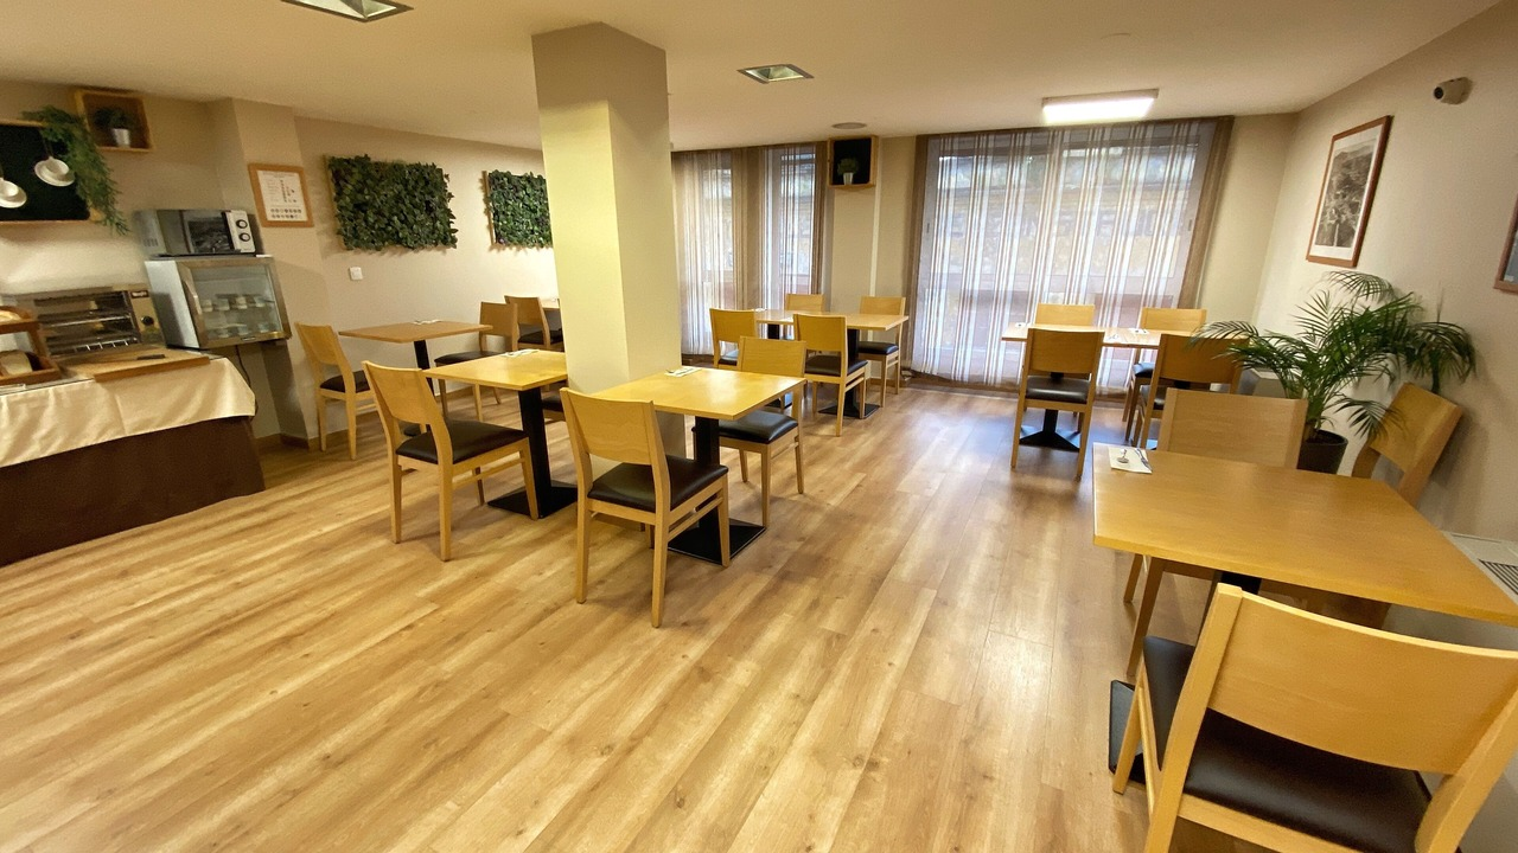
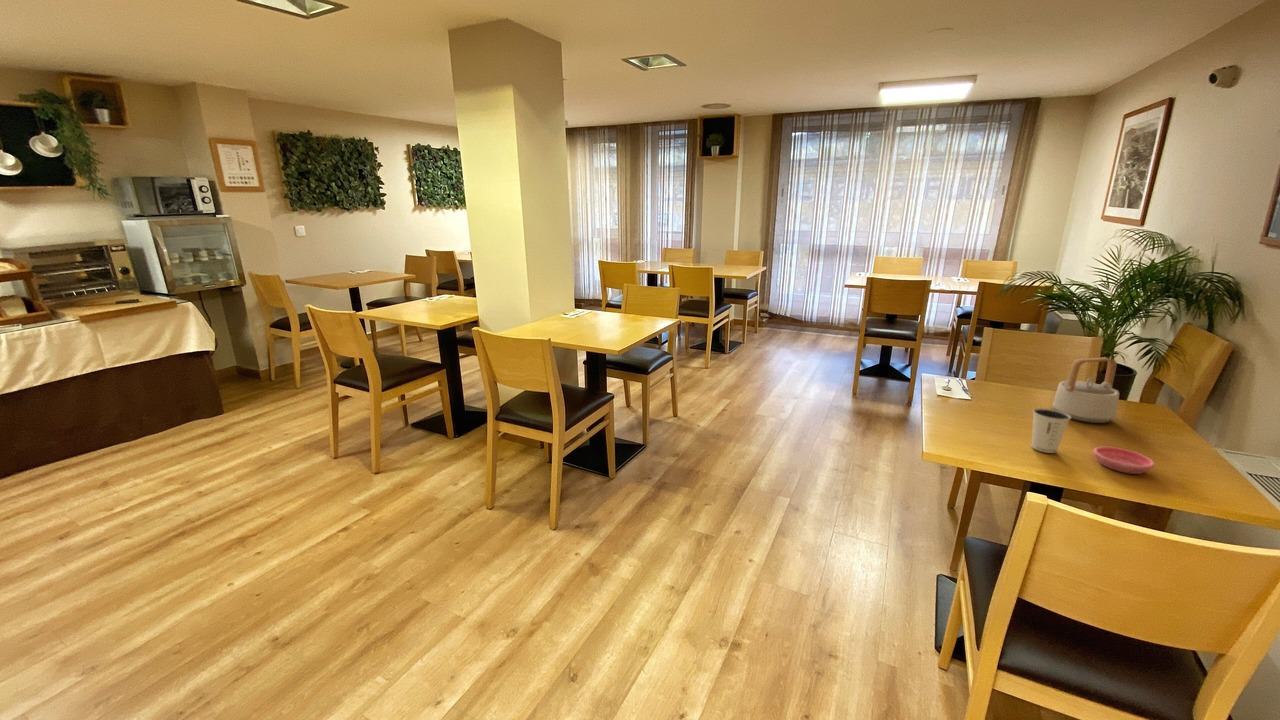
+ saucer [1092,445,1156,475]
+ teapot [1052,356,1120,424]
+ dixie cup [1031,407,1071,454]
